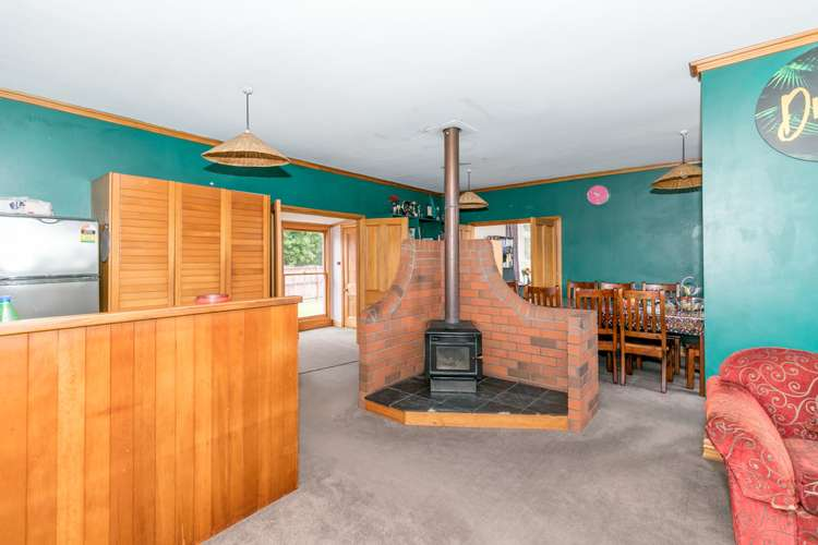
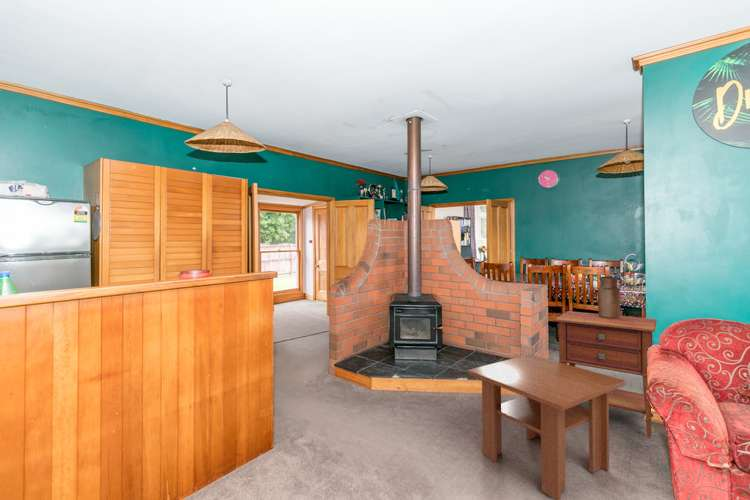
+ vase [597,276,621,318]
+ nightstand [554,310,658,438]
+ coffee table [467,353,626,500]
